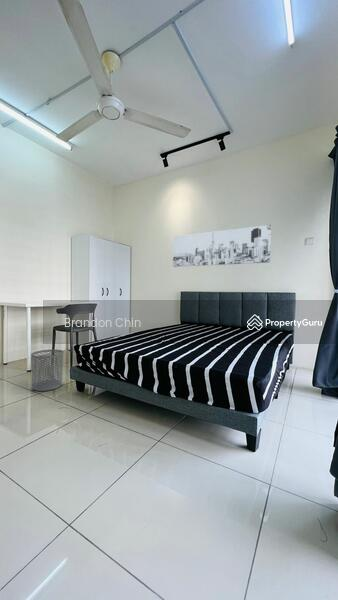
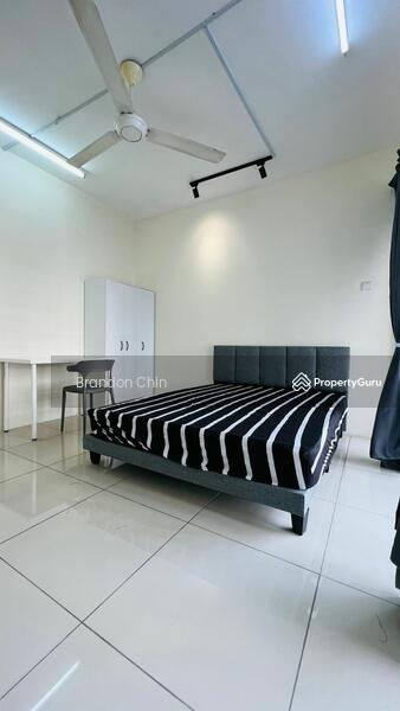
- waste bin [30,348,64,392]
- wall art [172,224,272,268]
